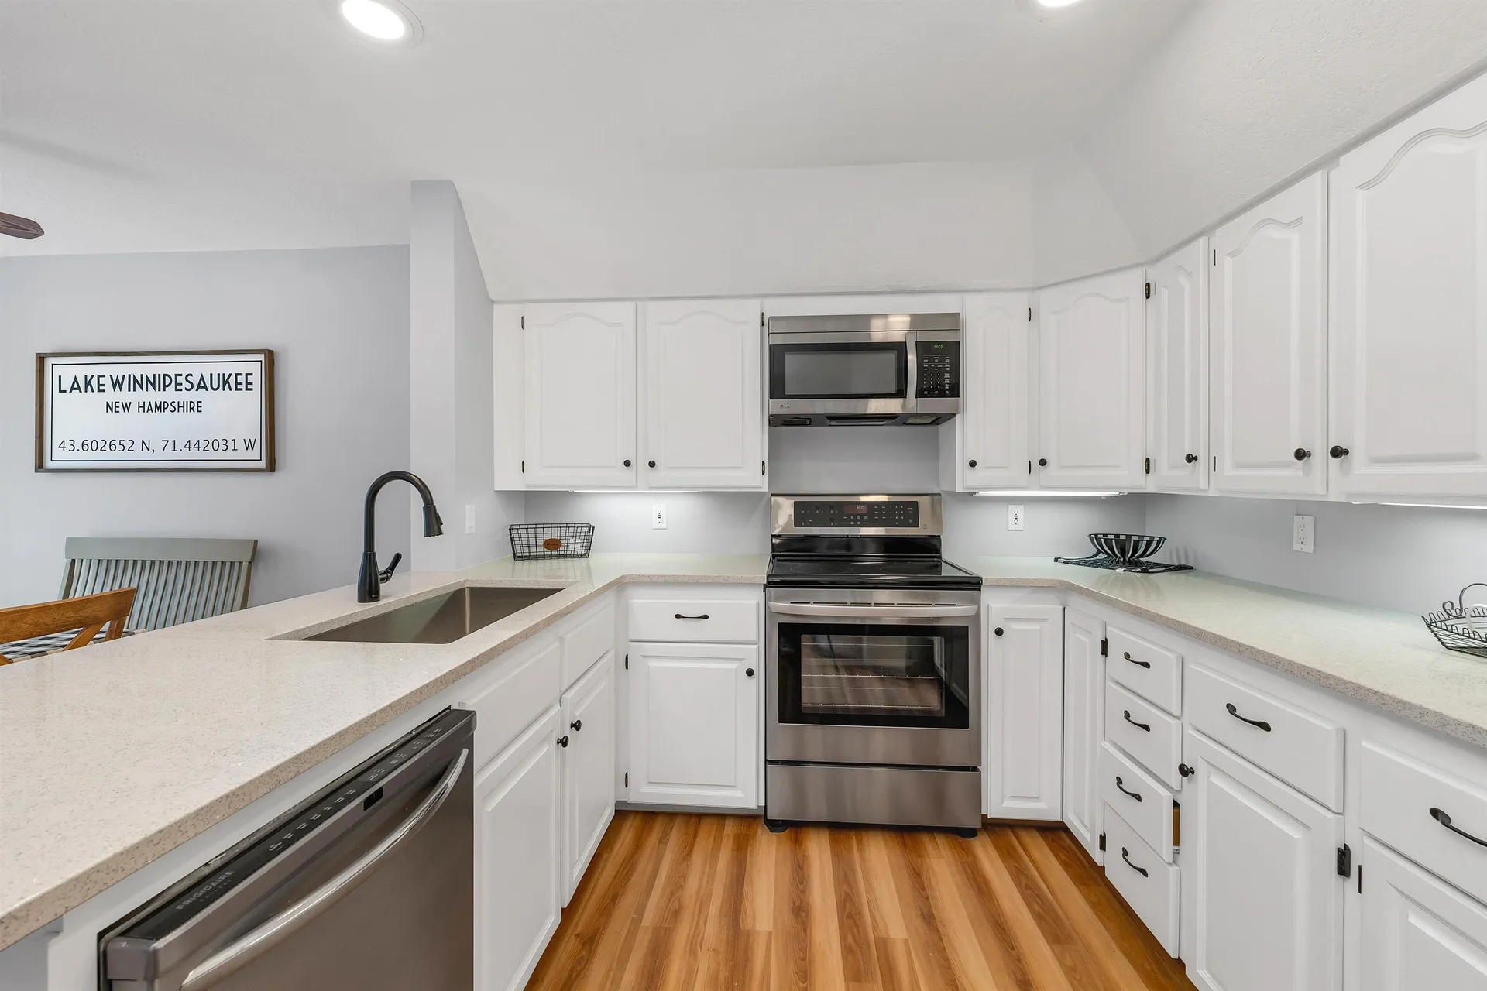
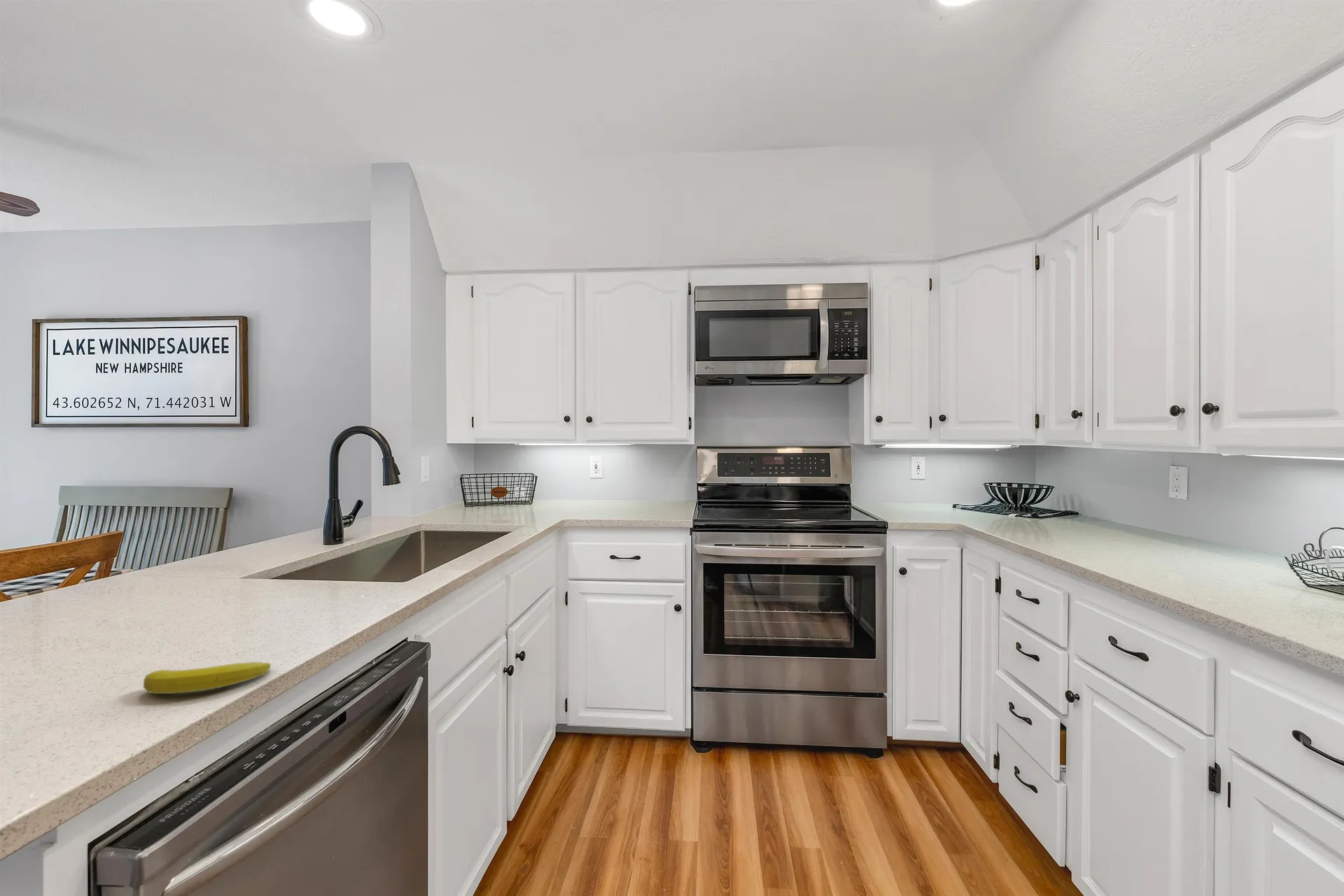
+ banana [143,661,271,694]
